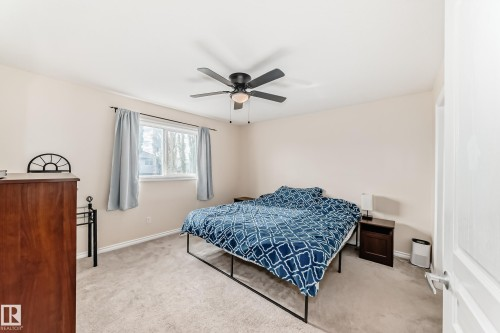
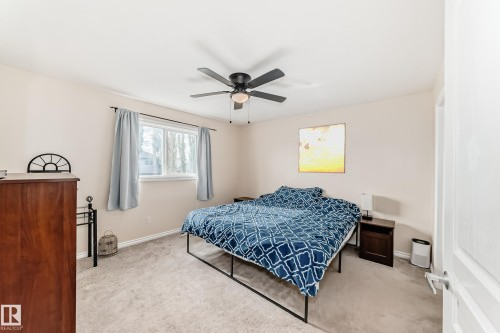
+ basket [96,229,119,259]
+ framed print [298,122,346,174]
